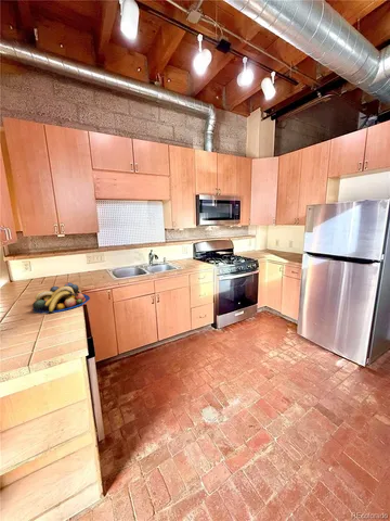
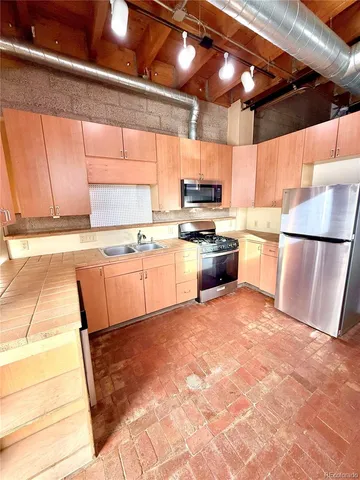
- fruit bowl [31,281,91,315]
